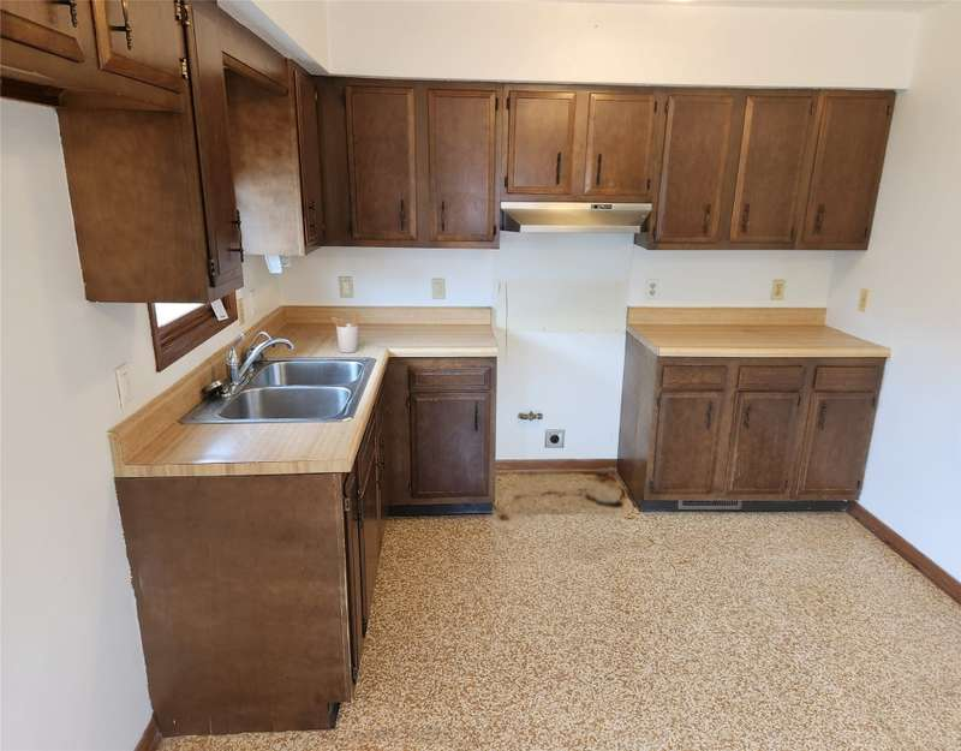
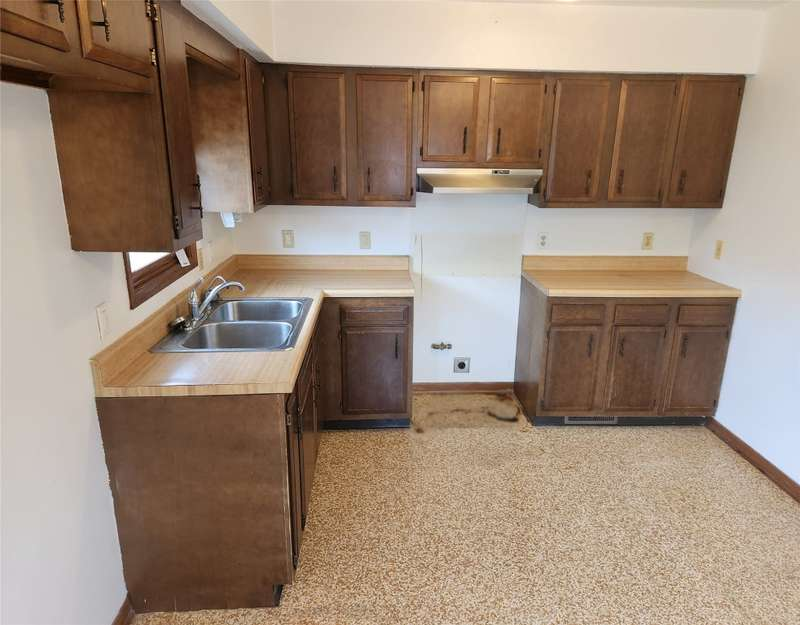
- utensil holder [330,312,360,354]
